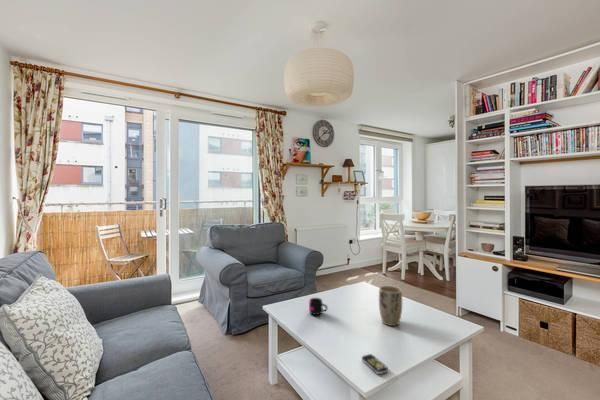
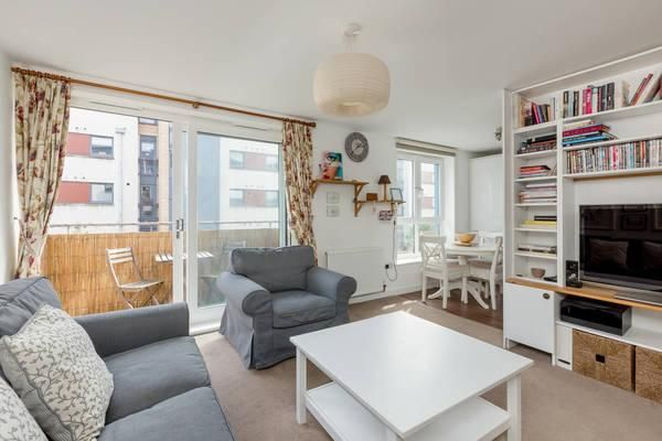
- mug [308,297,329,316]
- plant pot [378,285,403,327]
- remote control [361,353,389,375]
